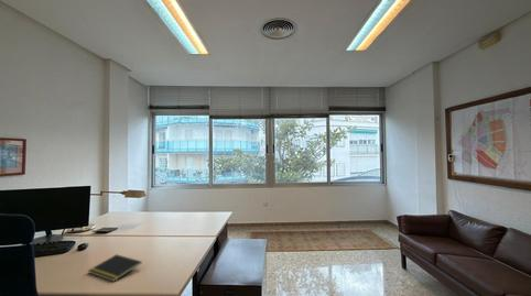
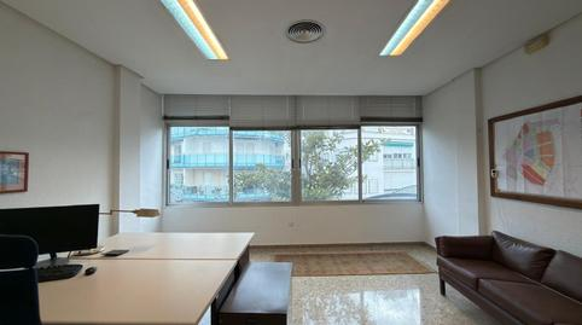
- notepad [87,253,143,283]
